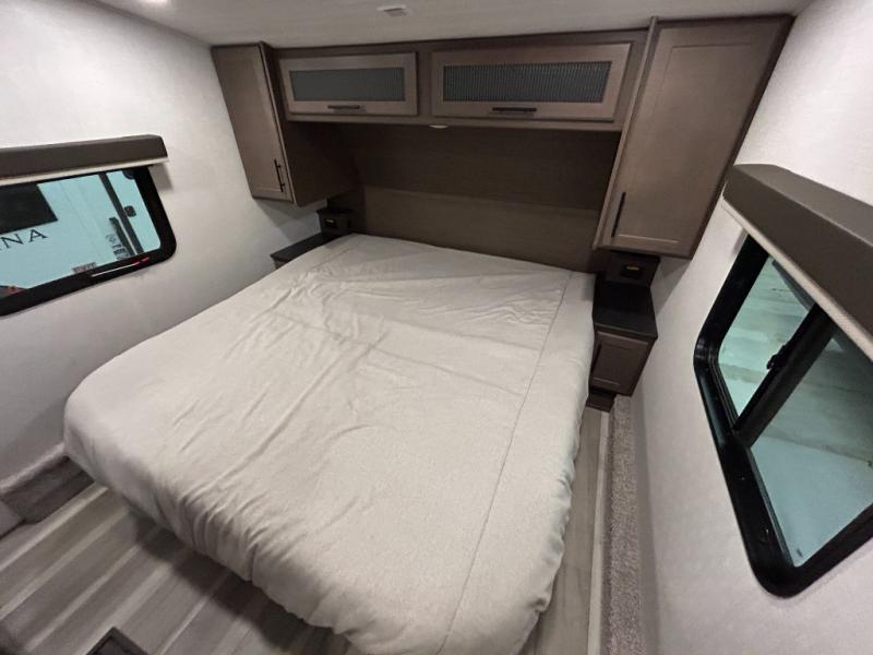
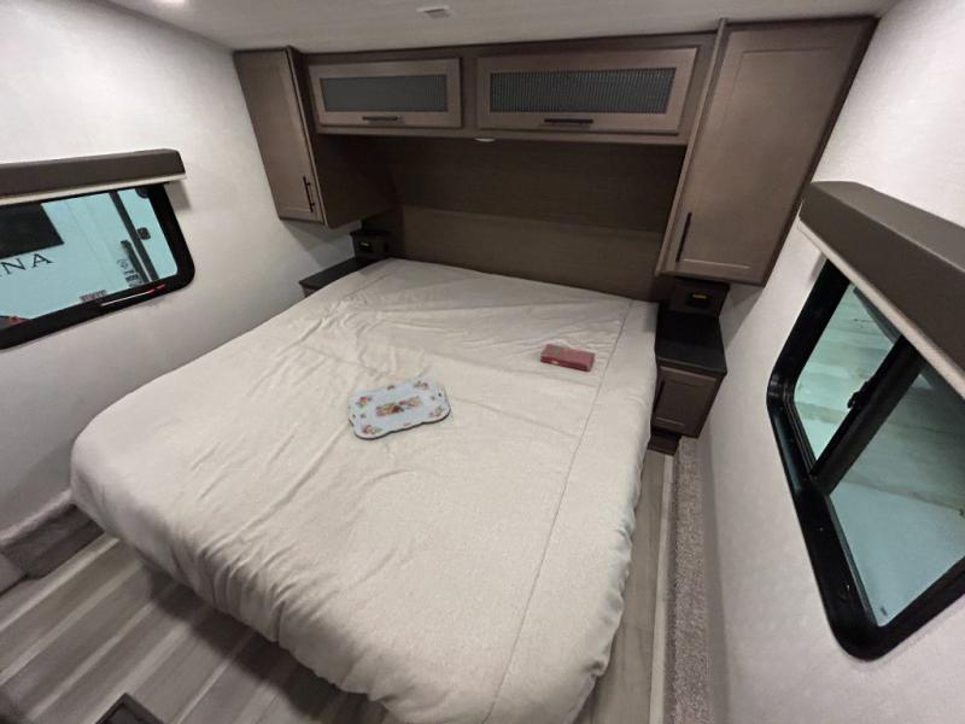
+ book [539,343,597,373]
+ serving tray [347,376,450,439]
